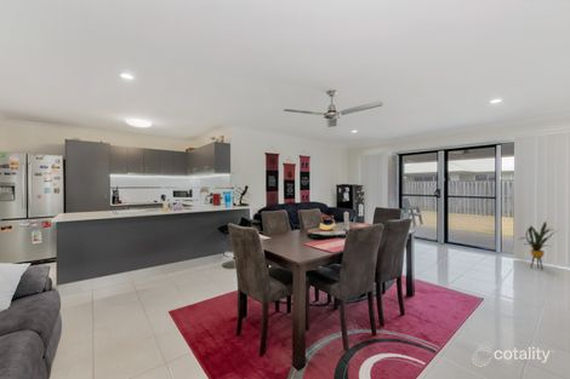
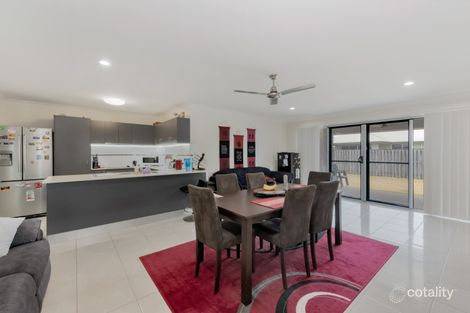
- house plant [518,220,559,271]
